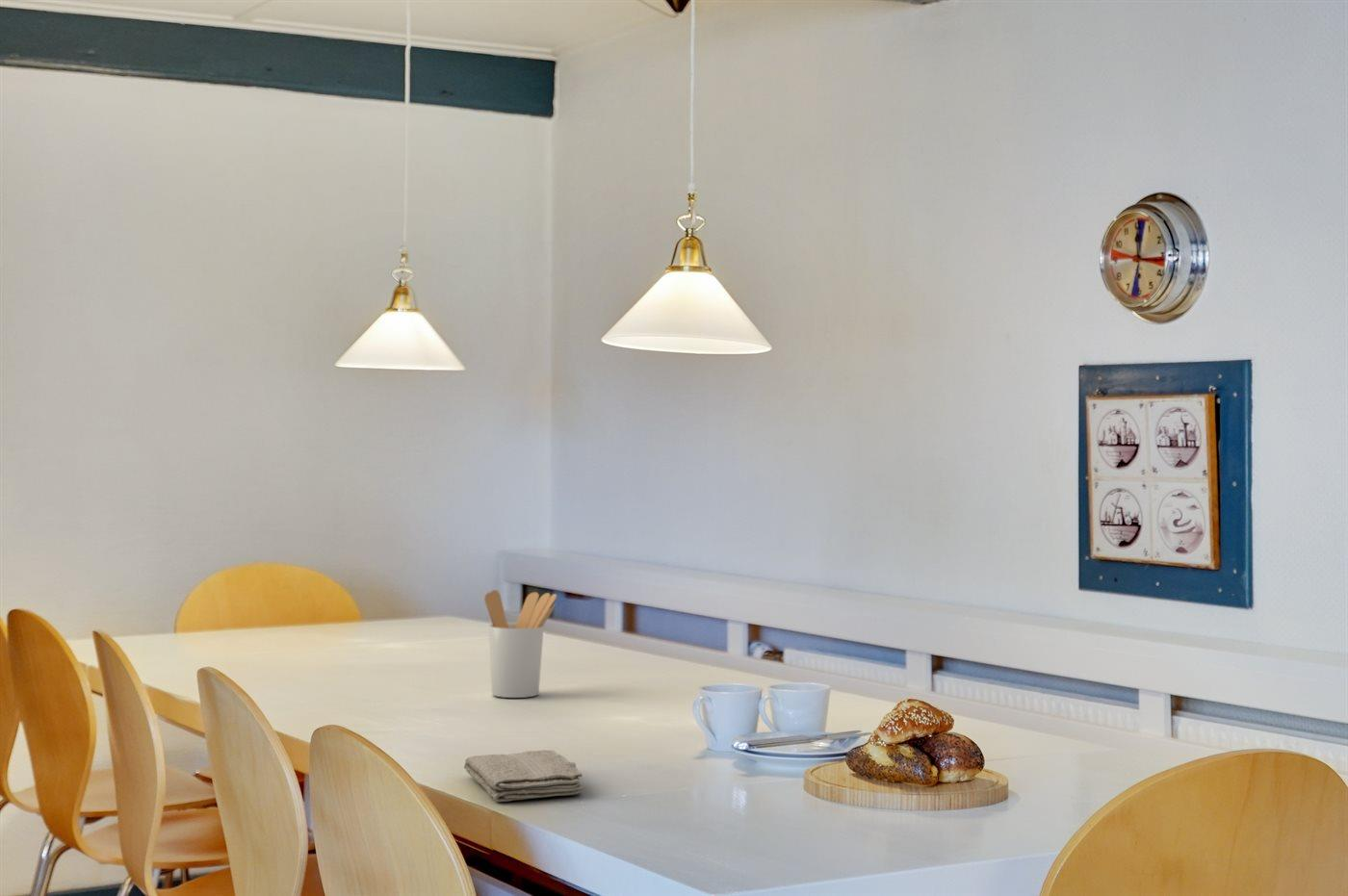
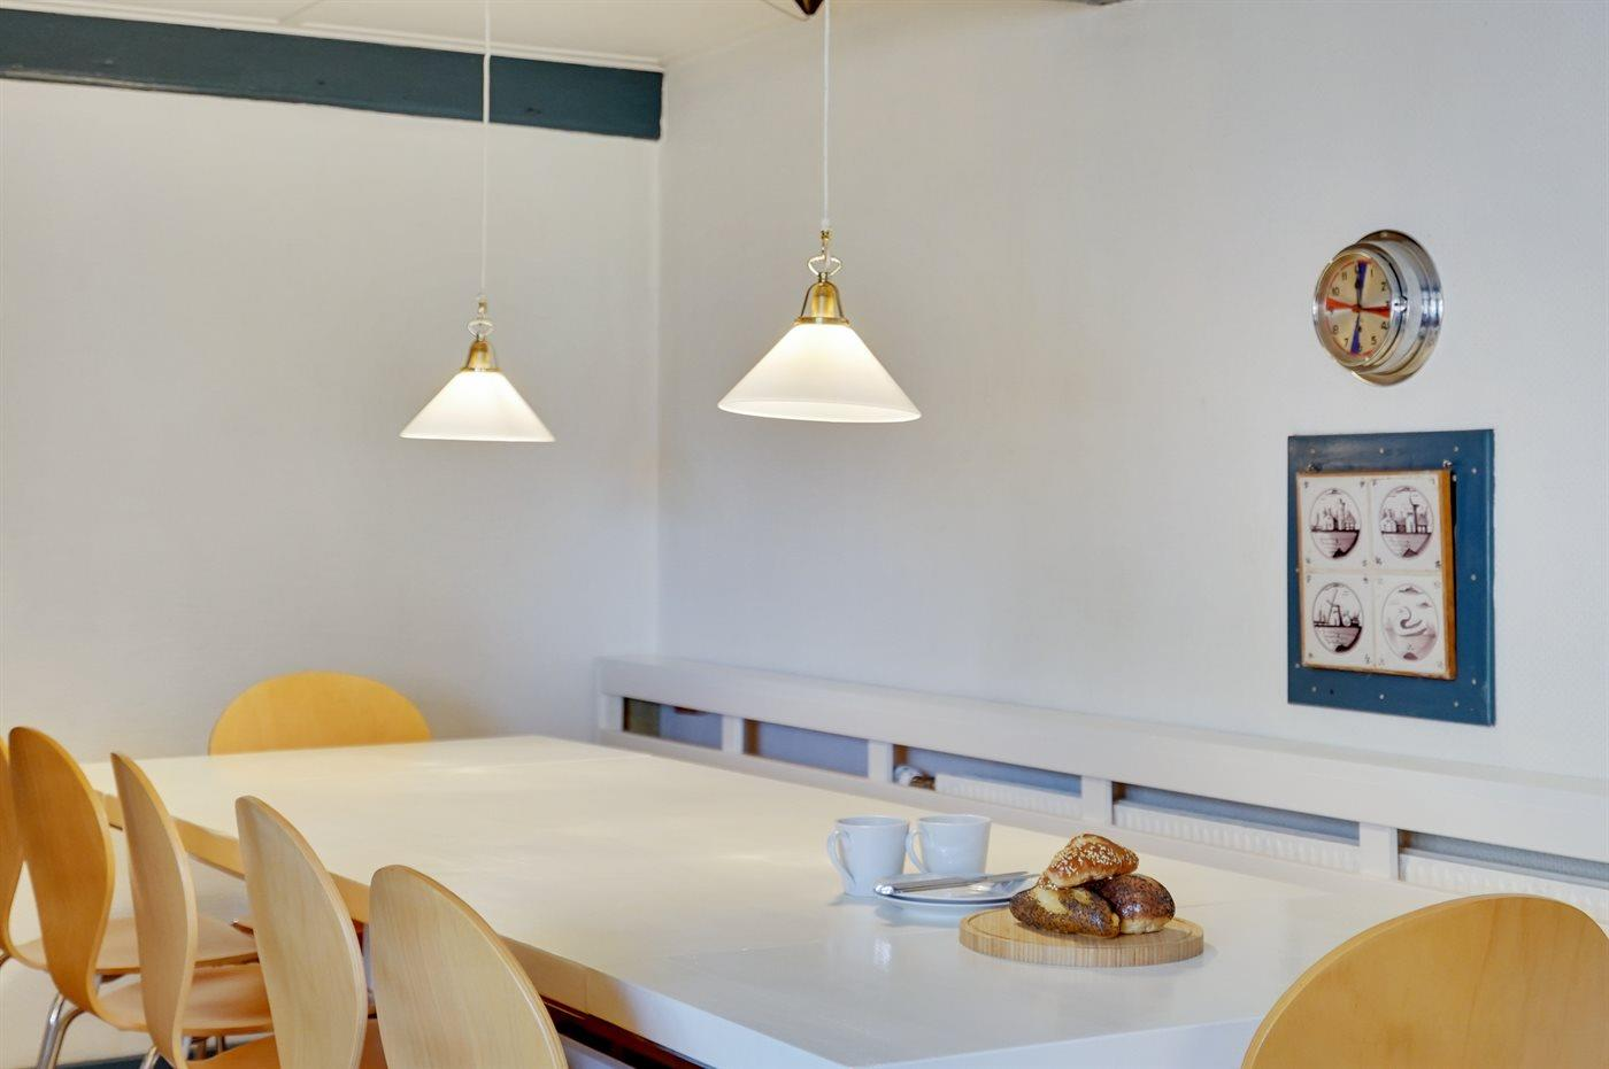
- utensil holder [483,589,557,699]
- washcloth [463,749,584,803]
